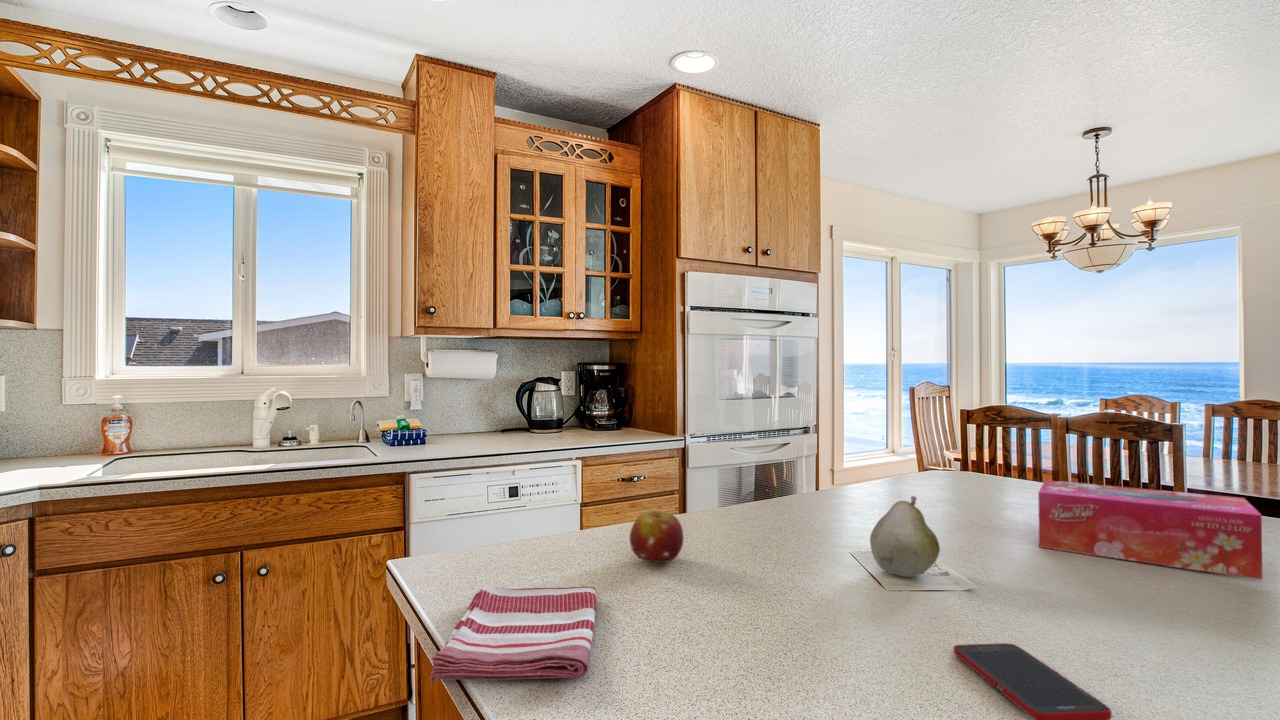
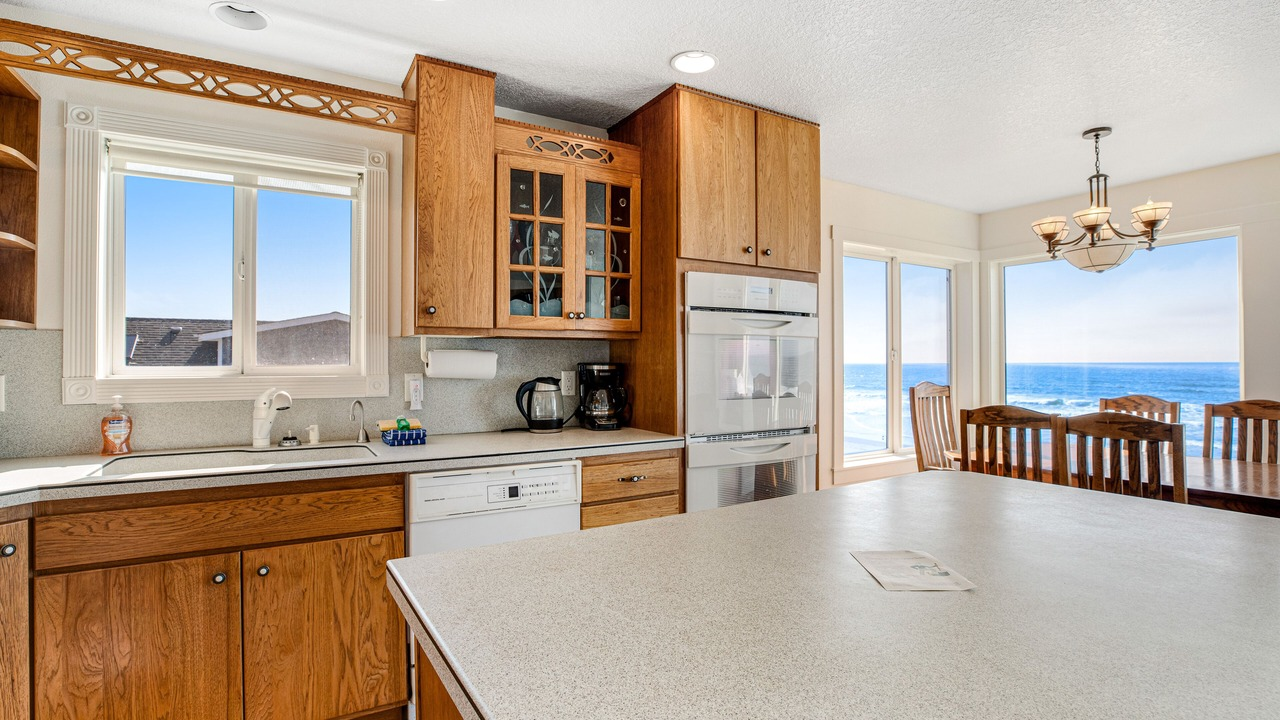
- fruit [869,495,941,578]
- tissue box [1037,479,1264,581]
- cell phone [952,642,1113,720]
- dish towel [429,585,598,682]
- fruit [629,509,685,564]
